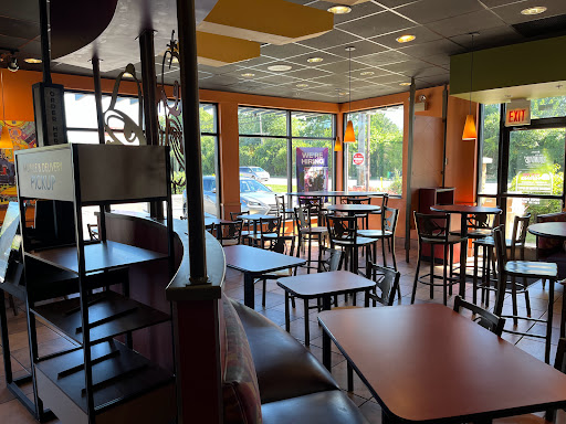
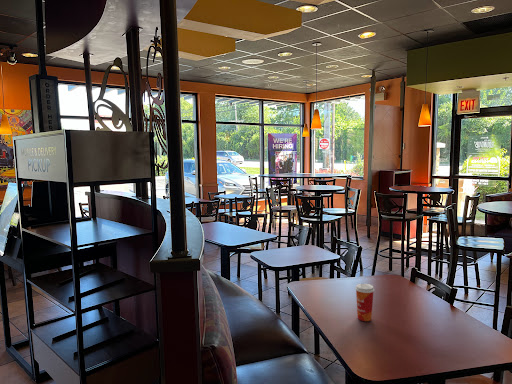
+ paper cup [354,283,375,322]
